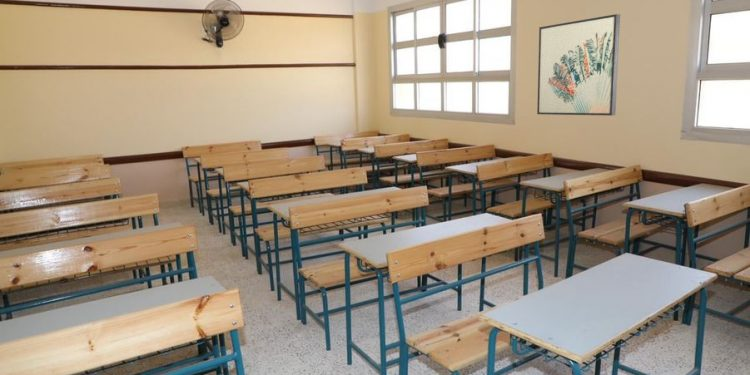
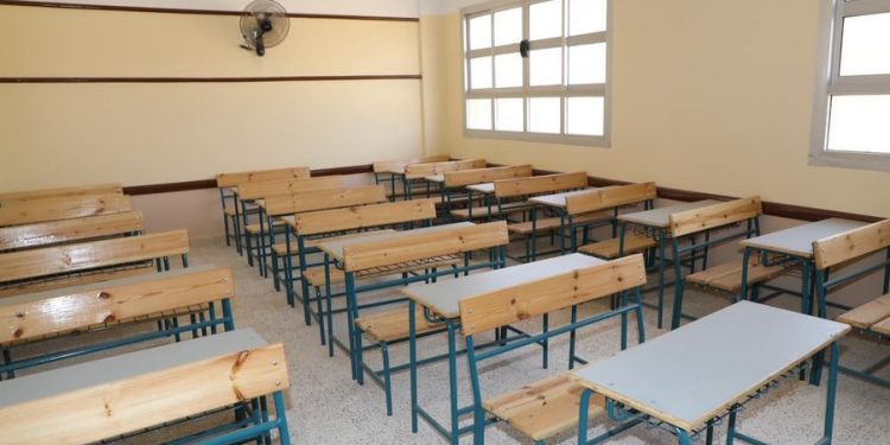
- wall art [536,13,621,117]
